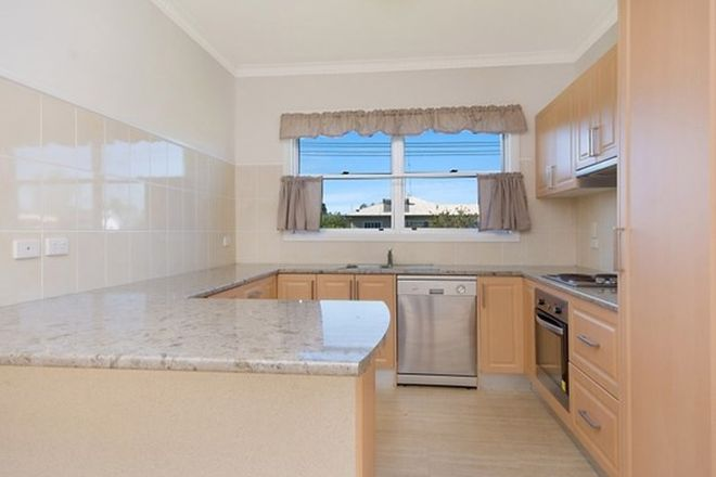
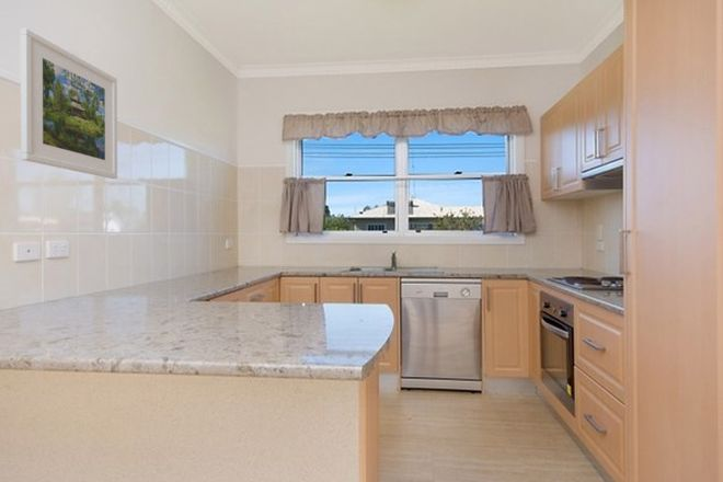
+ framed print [20,27,118,180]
